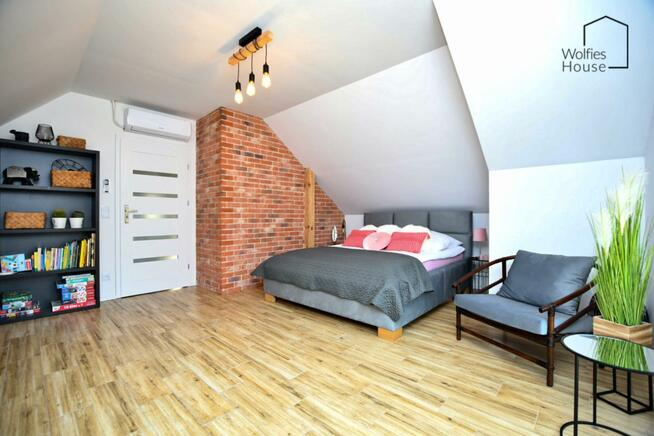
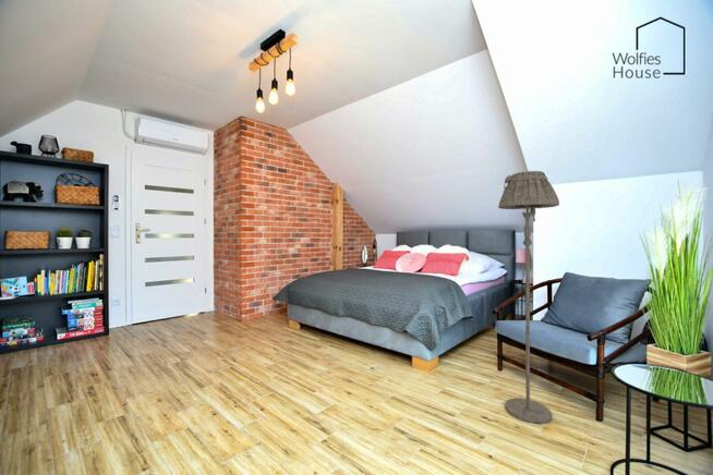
+ floor lamp [497,170,560,425]
